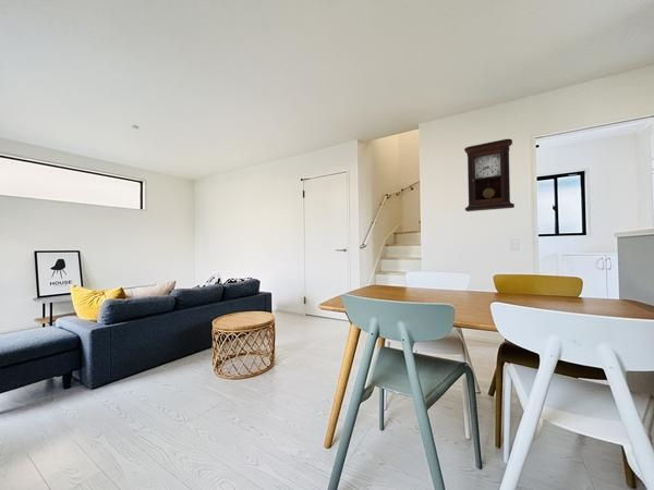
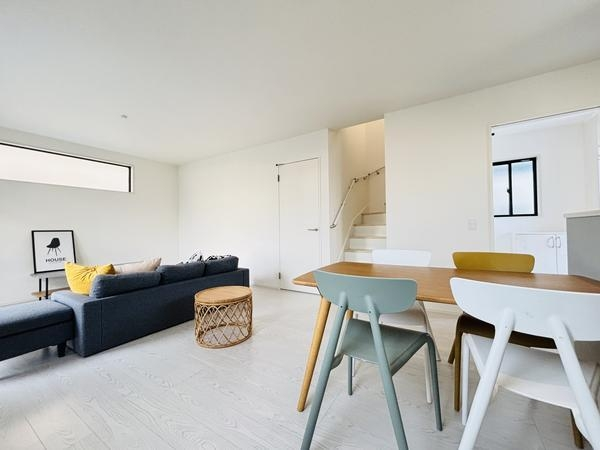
- pendulum clock [463,138,516,212]
